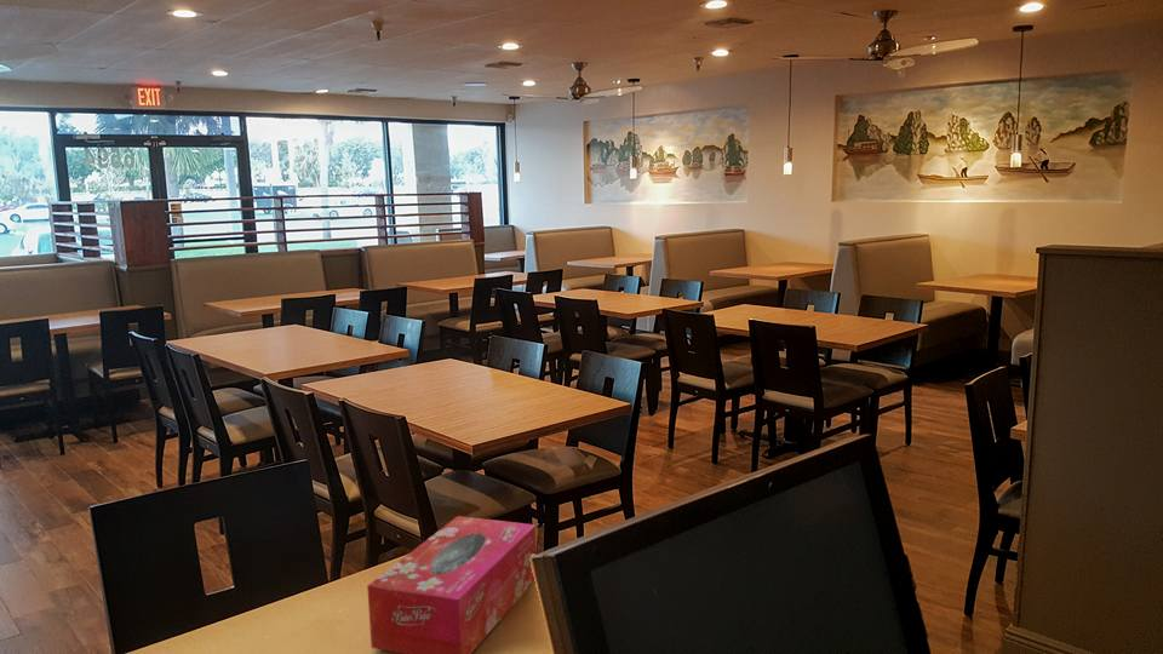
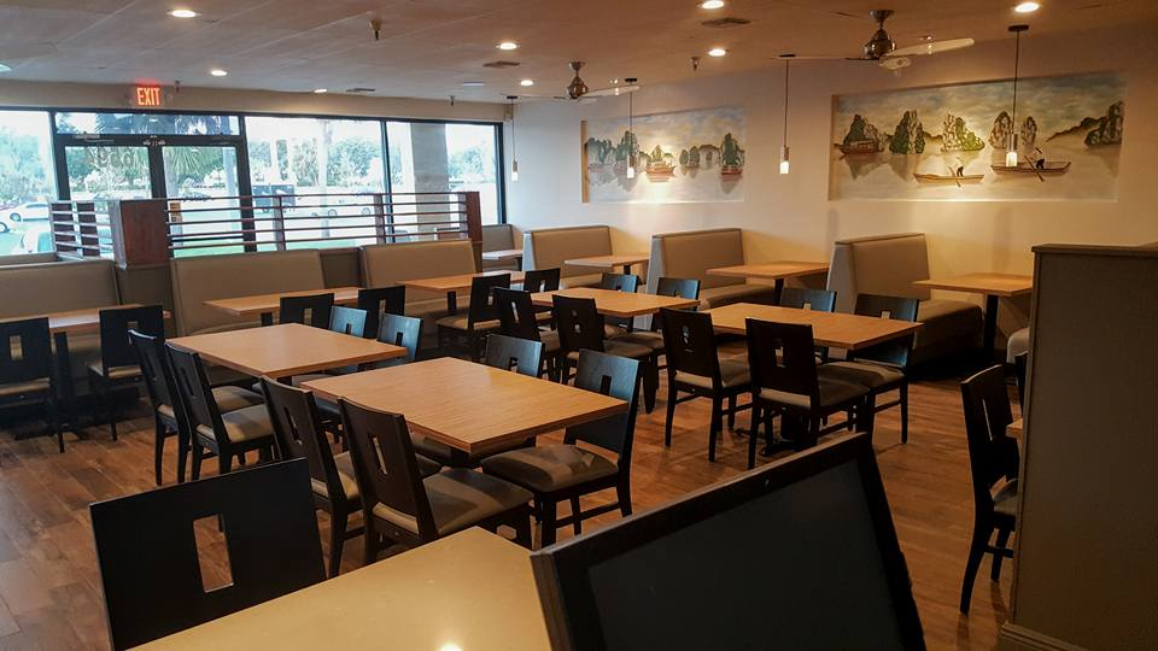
- tissue box [366,515,538,654]
